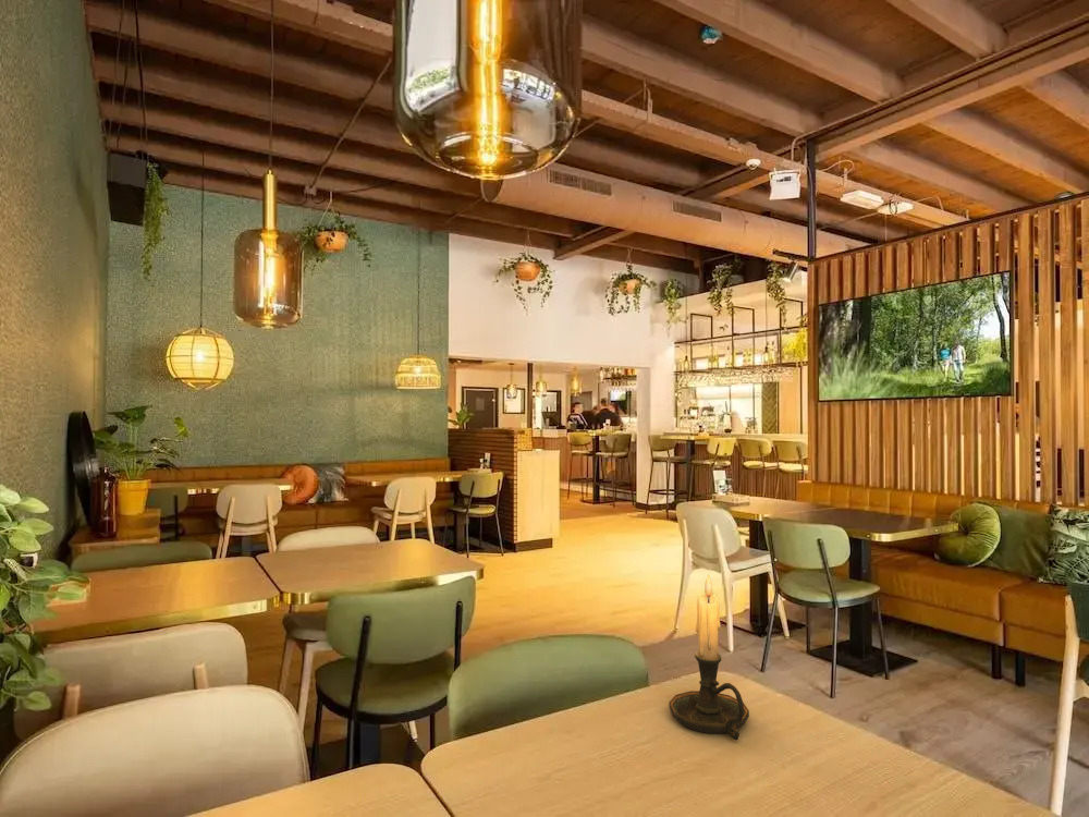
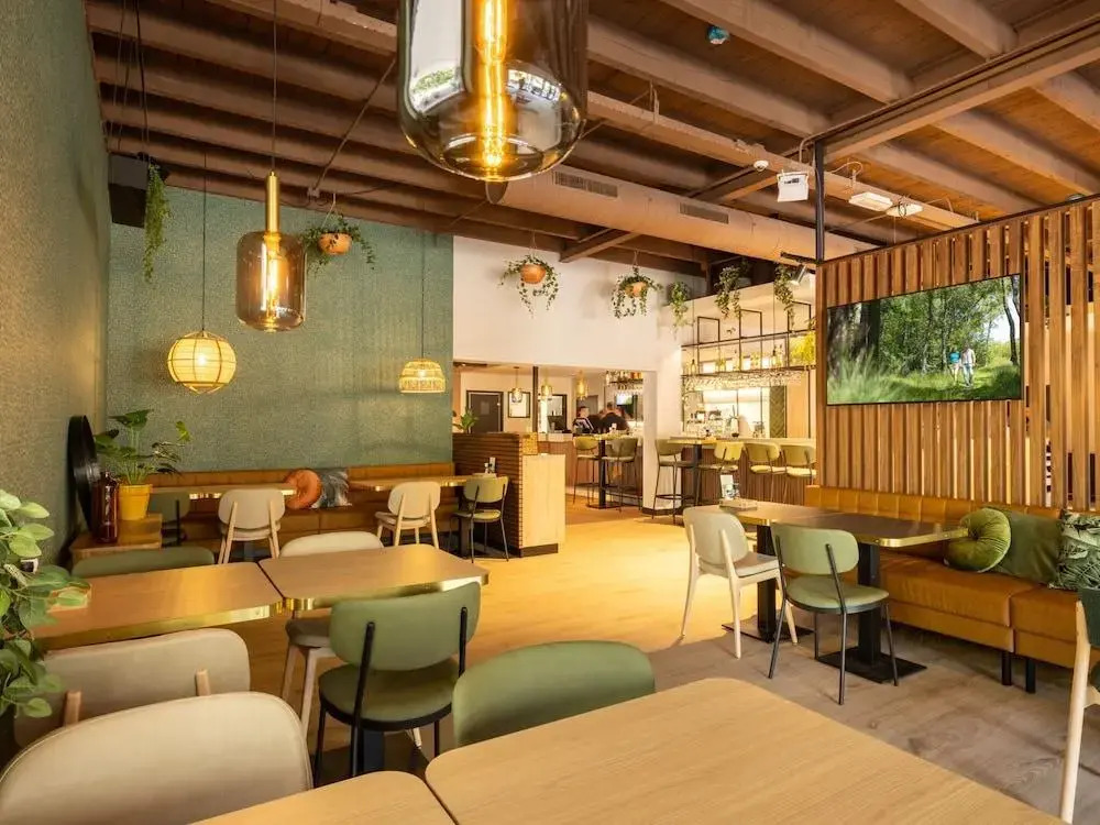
- candle holder [669,573,750,741]
